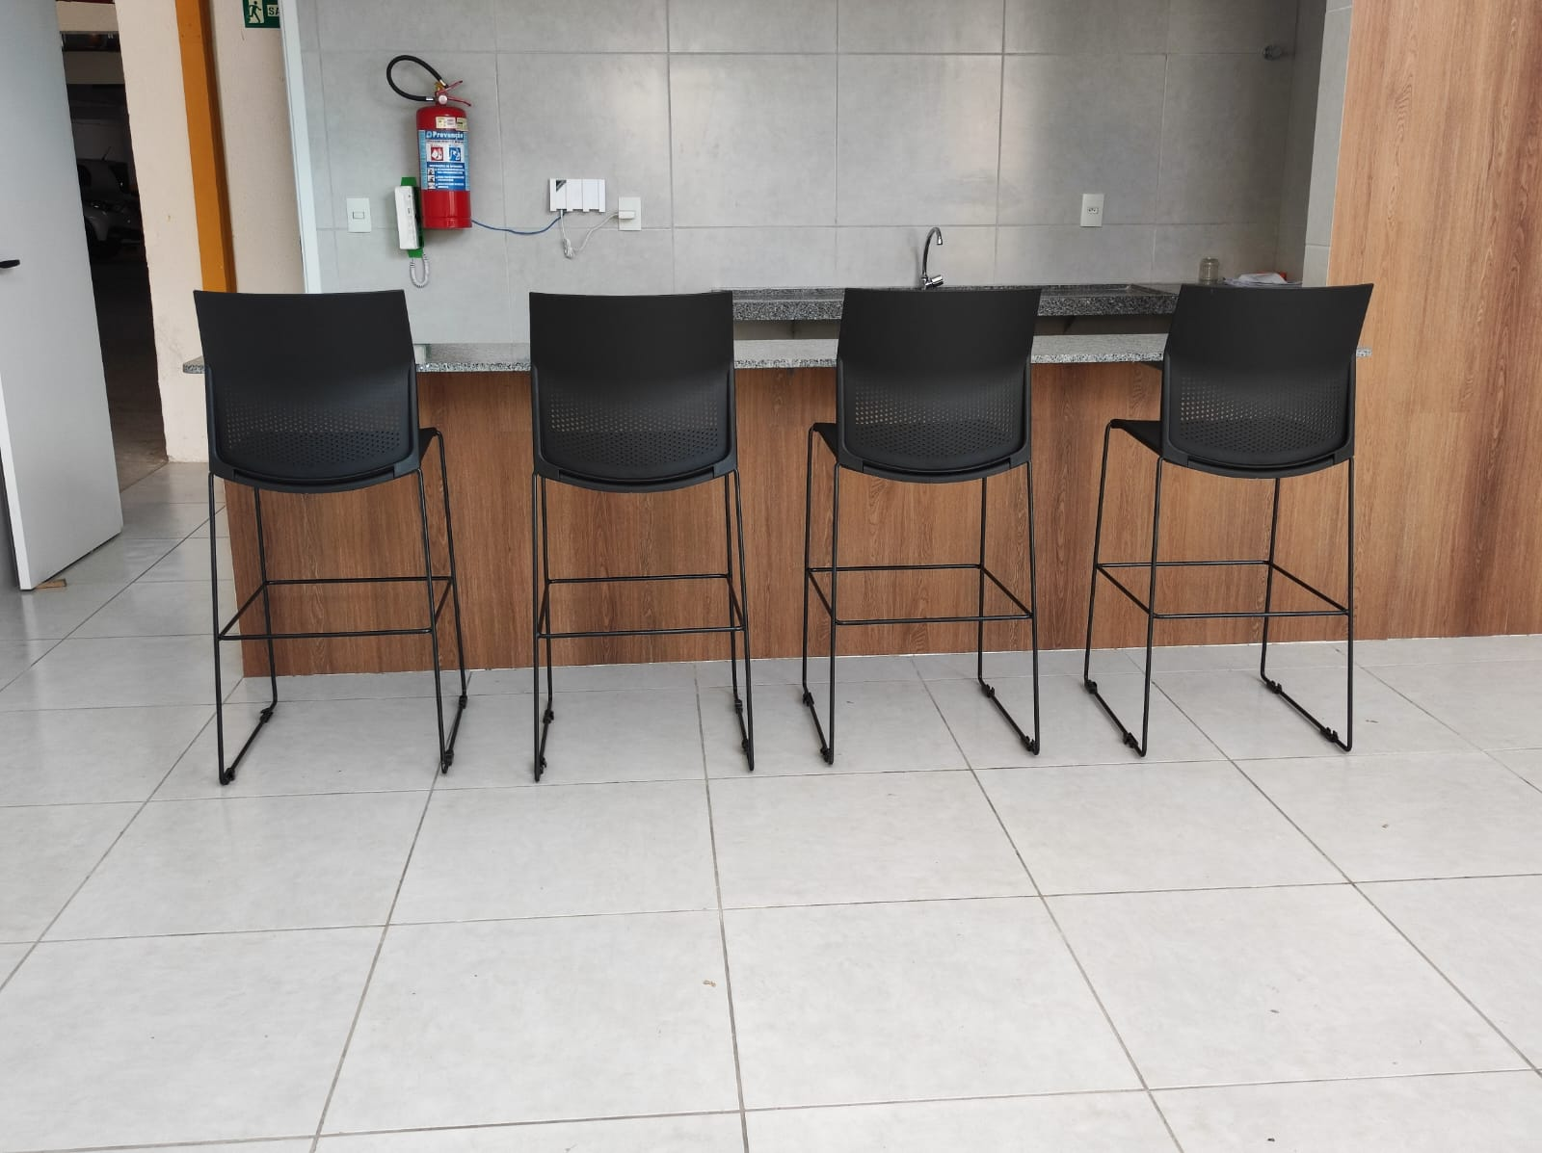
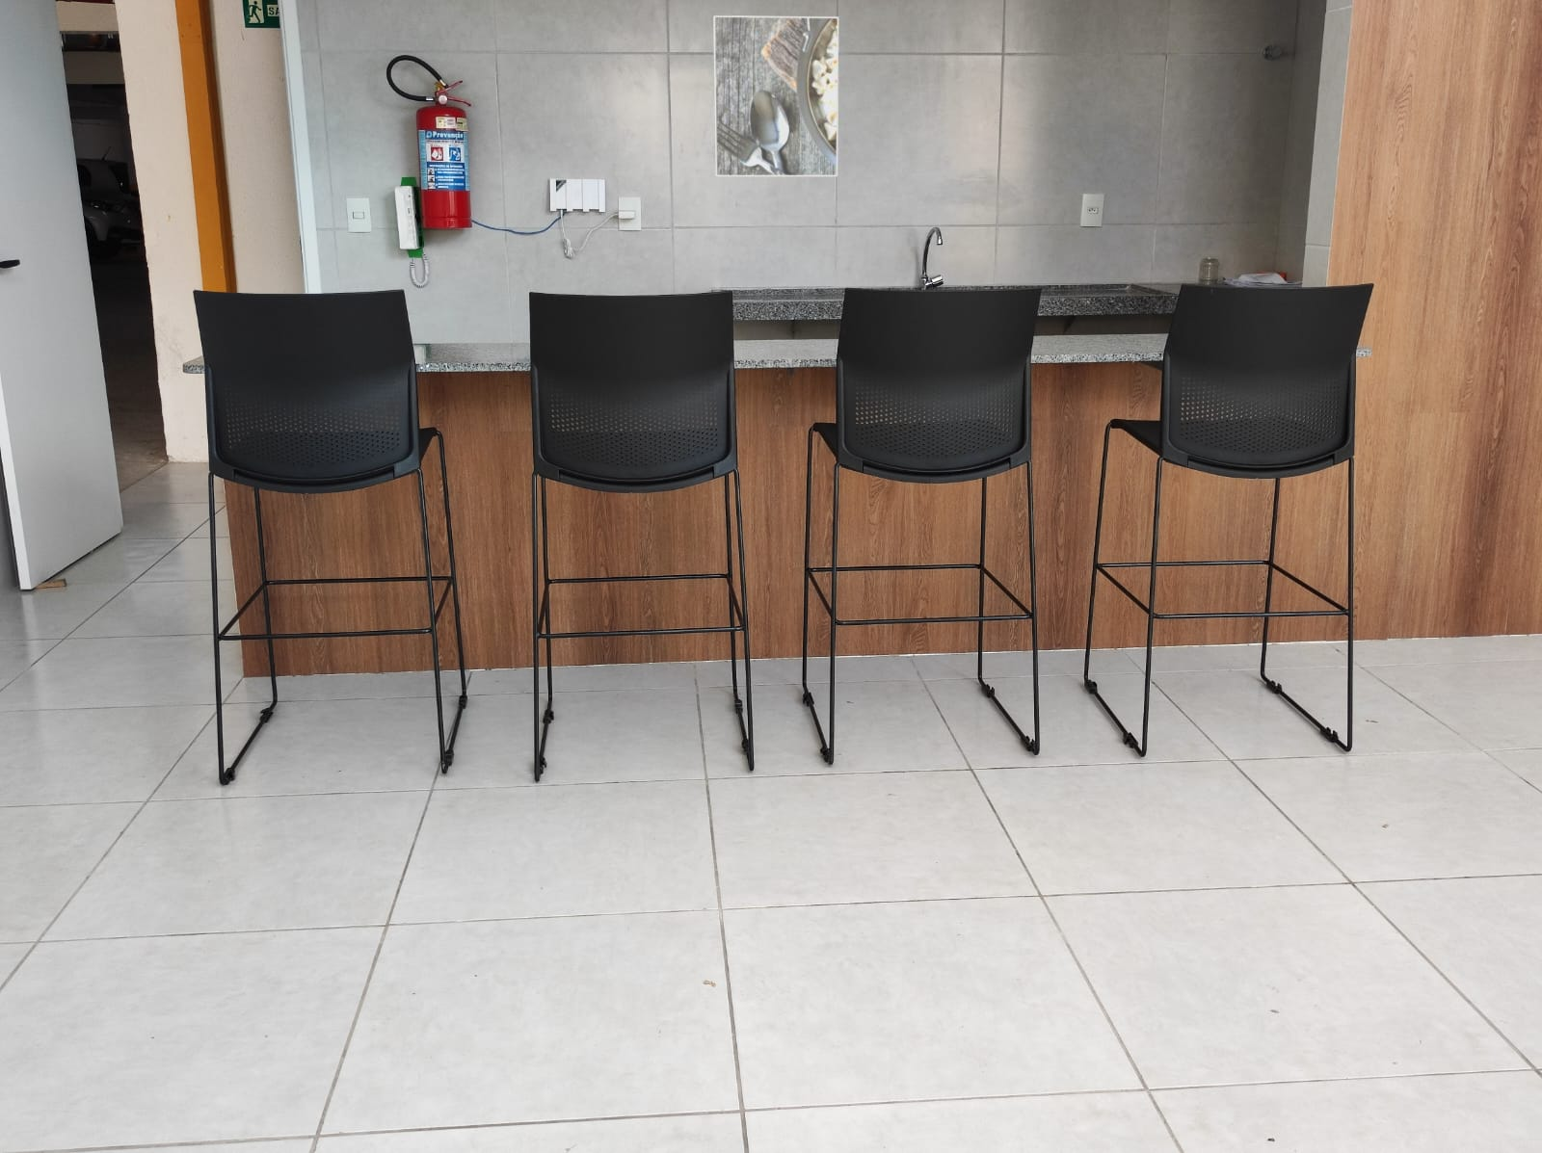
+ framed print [712,15,839,178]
